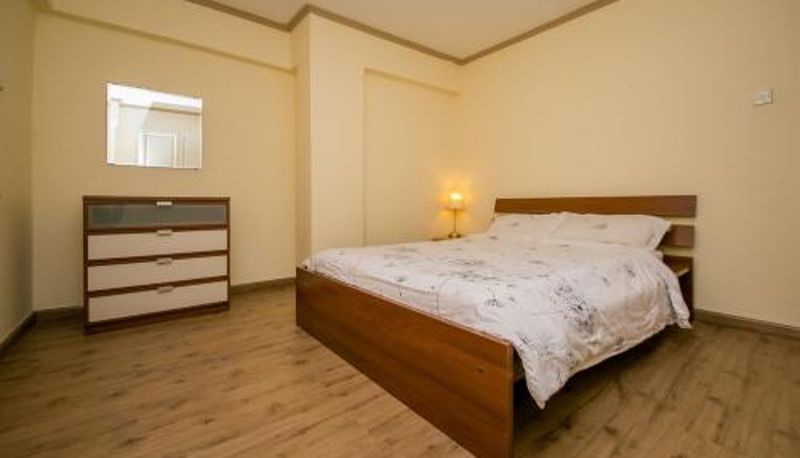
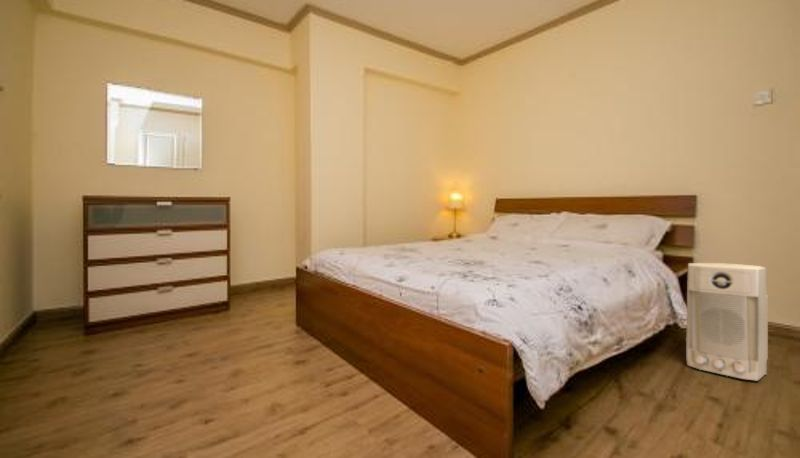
+ air purifier [685,262,769,382]
